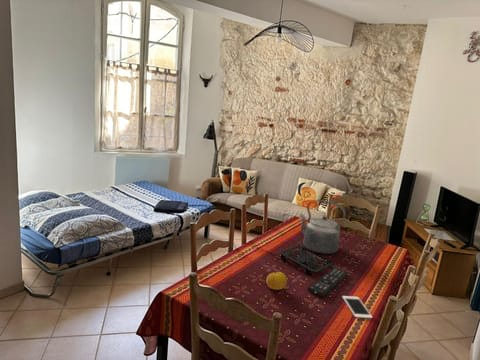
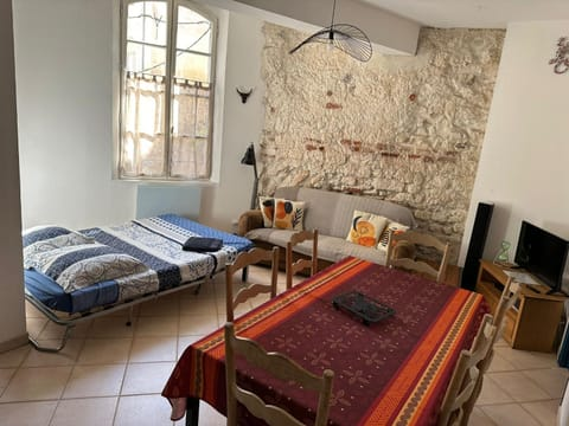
- cell phone [341,295,373,319]
- remote control [307,267,349,298]
- fruit [265,271,288,291]
- kettle [299,199,347,255]
